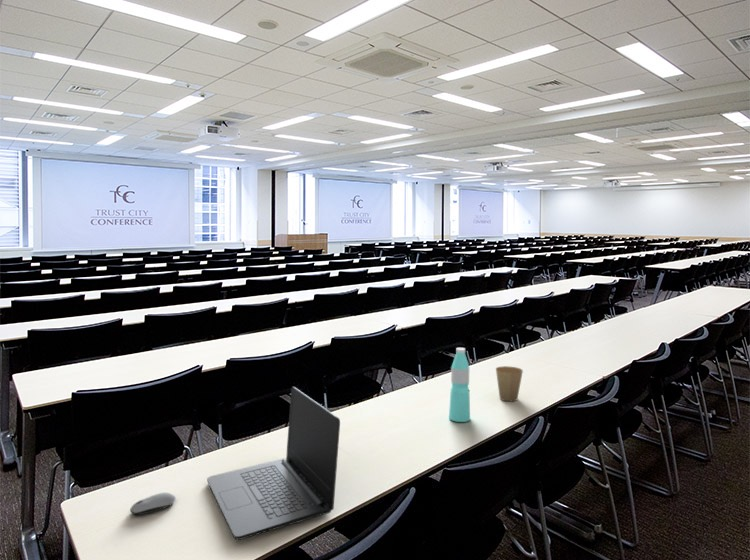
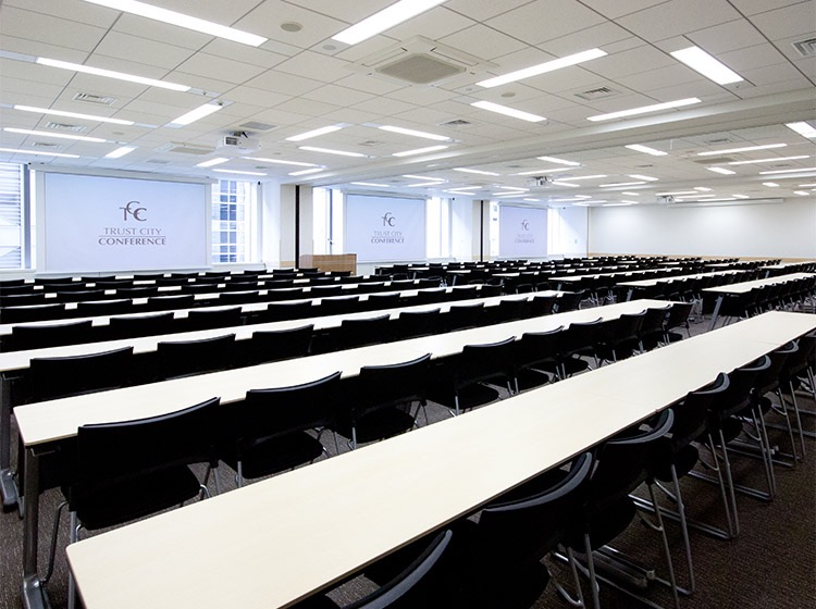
- water bottle [448,347,471,423]
- computer mouse [129,491,176,516]
- laptop [206,386,341,541]
- paper cup [495,365,524,402]
